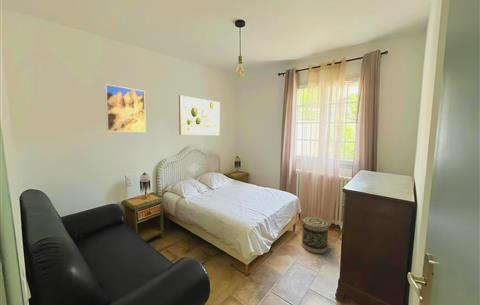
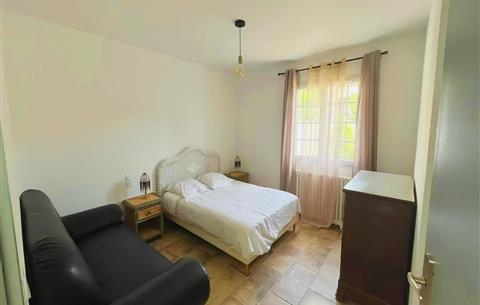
- wall art [178,94,221,136]
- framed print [104,83,147,133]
- basket [300,216,331,254]
